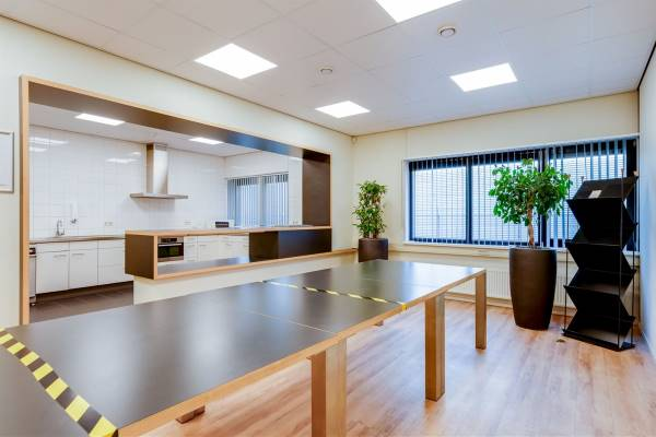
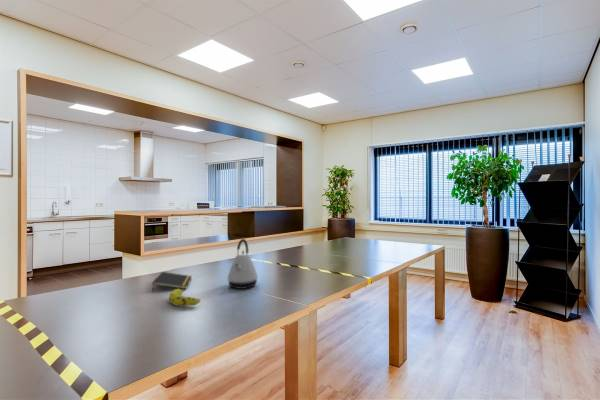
+ fruit [168,288,202,308]
+ kettle [227,238,259,290]
+ notepad [151,271,193,292]
